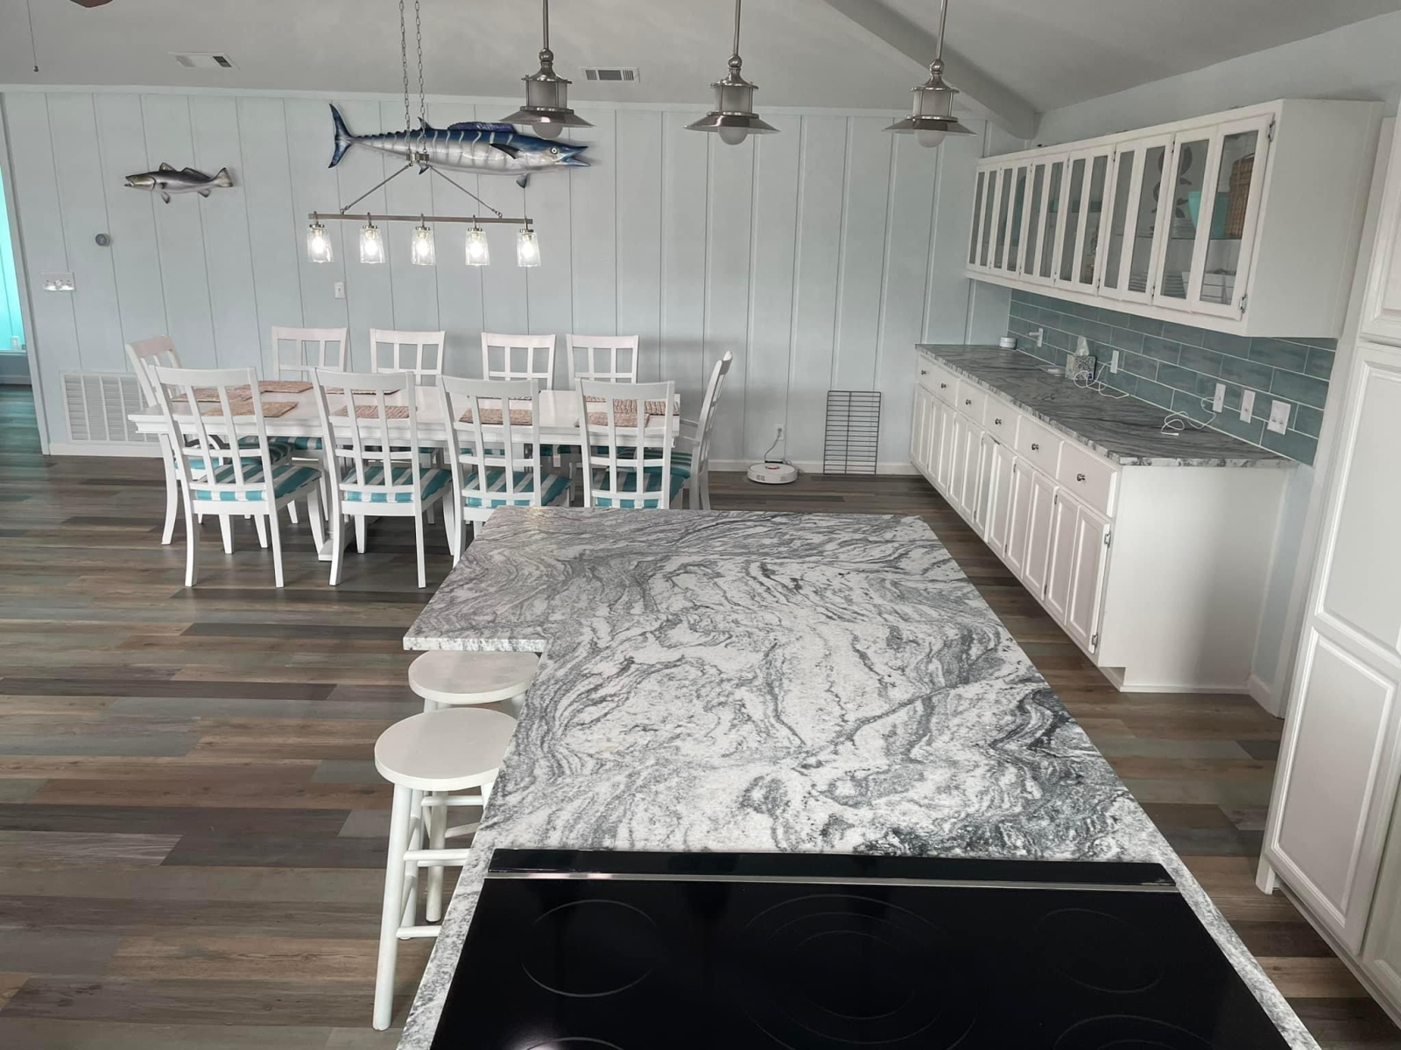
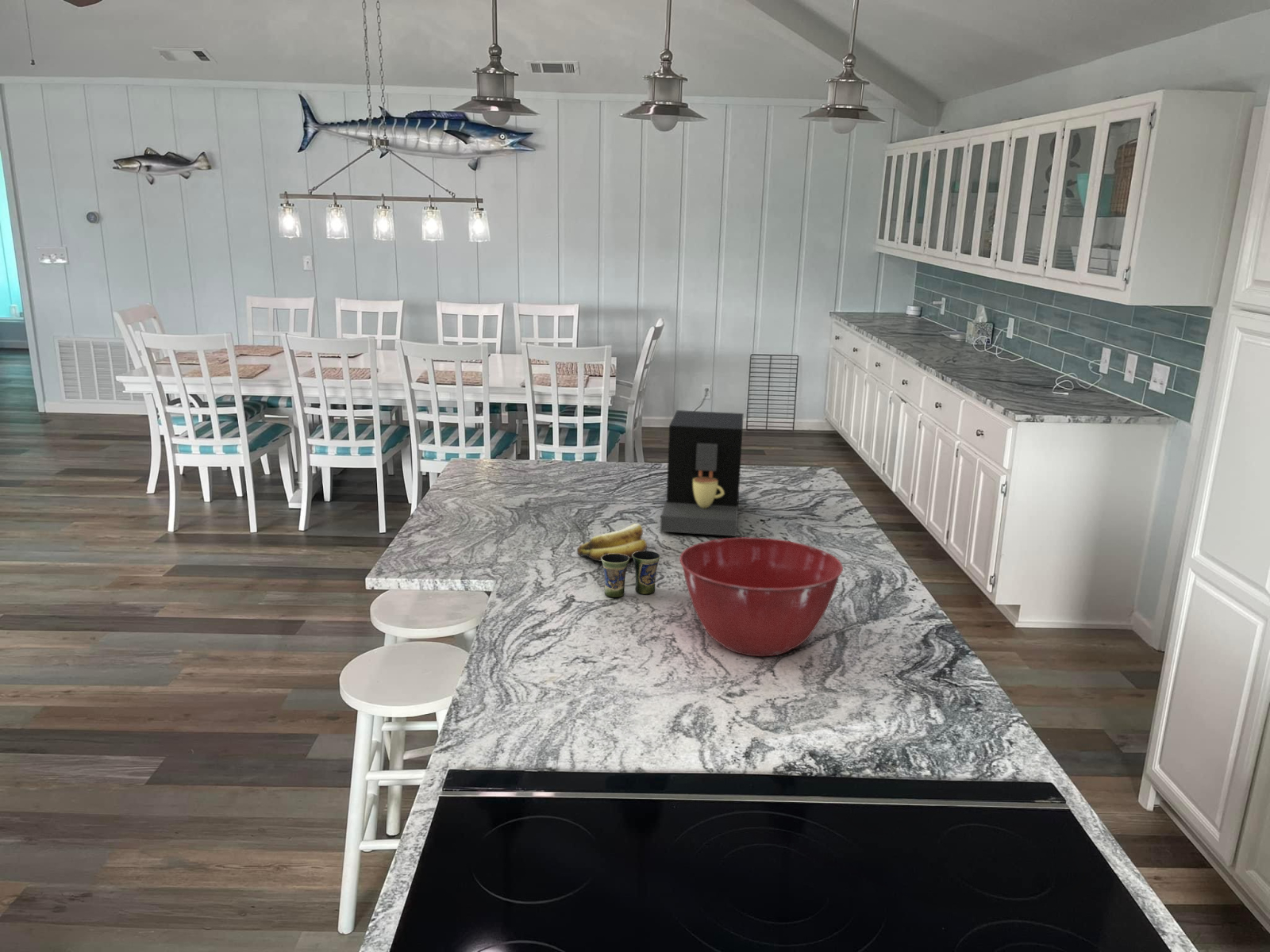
+ cup [602,551,660,598]
+ banana [576,523,648,562]
+ mixing bowl [679,537,844,657]
+ coffee maker [660,409,745,537]
